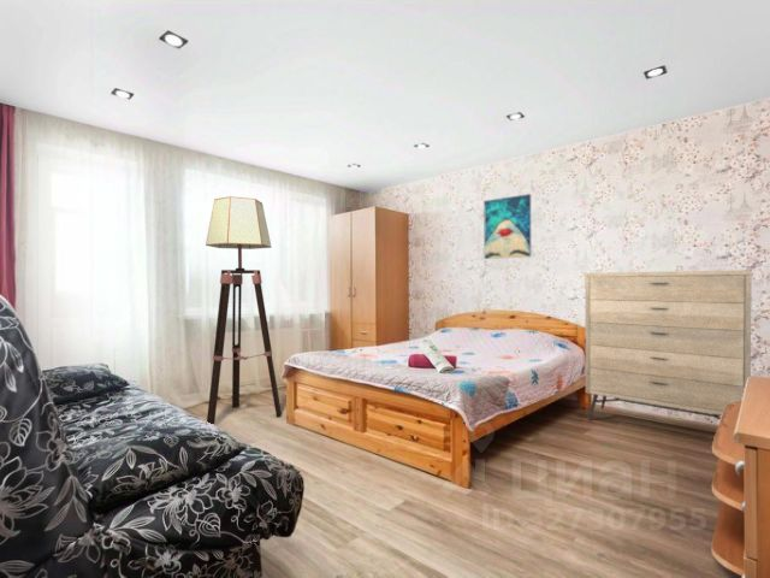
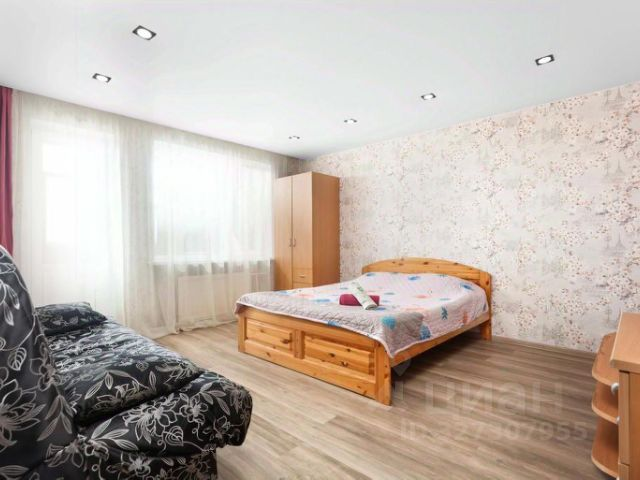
- wall art [482,193,532,260]
- dresser [585,269,752,421]
- floor lamp [205,195,283,425]
